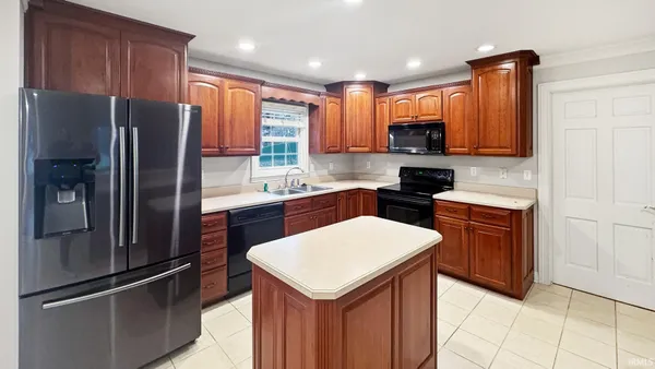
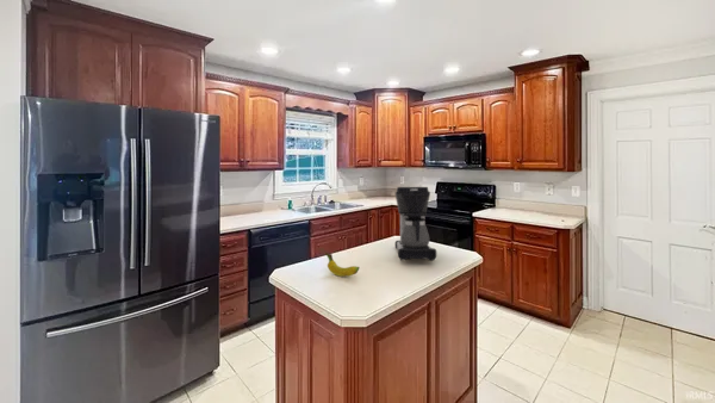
+ fruit [324,252,361,278]
+ coffee maker [394,186,437,262]
